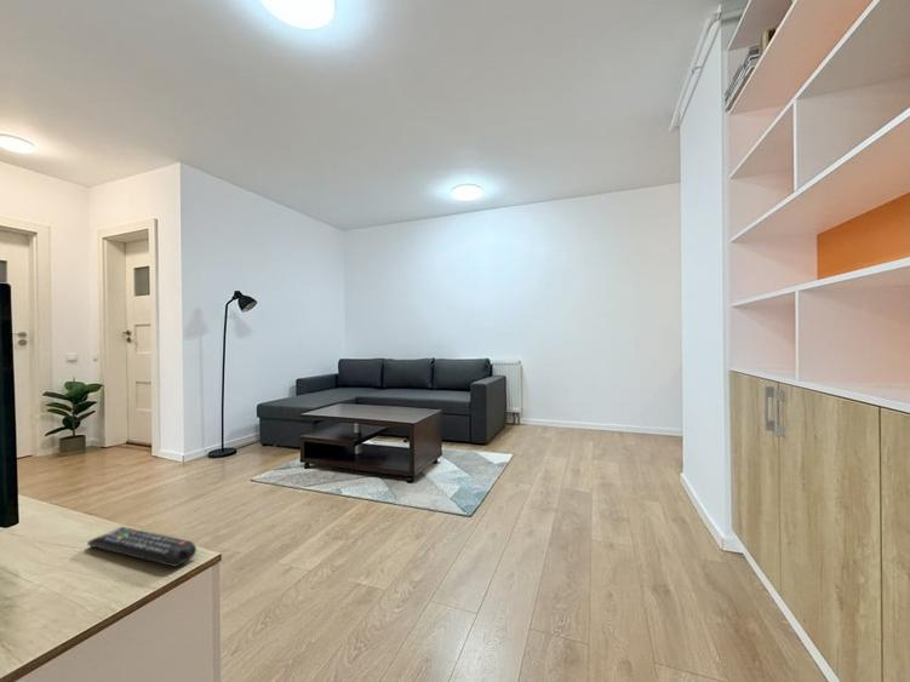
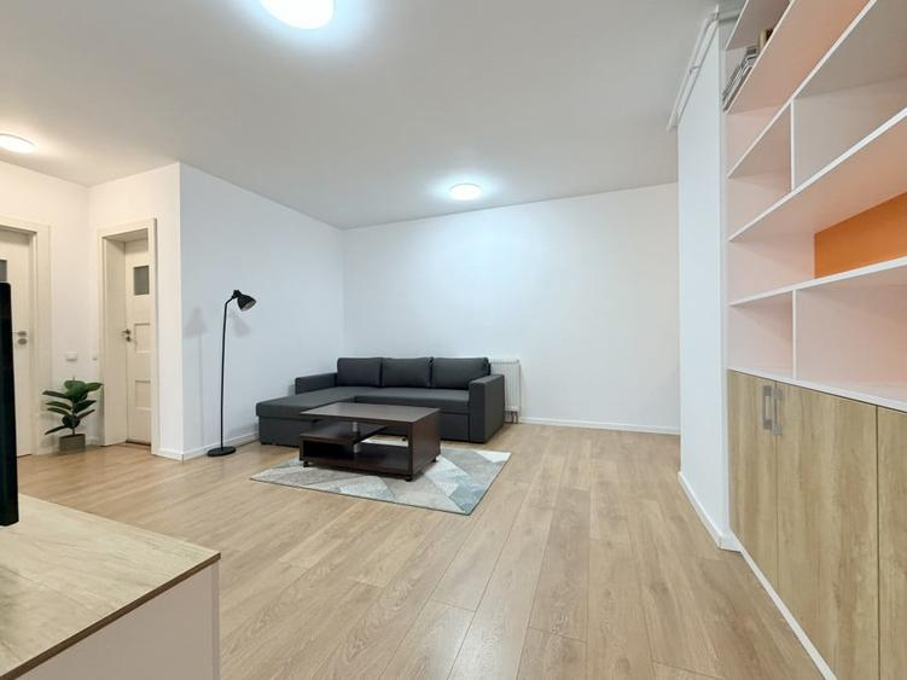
- remote control [86,526,198,568]
